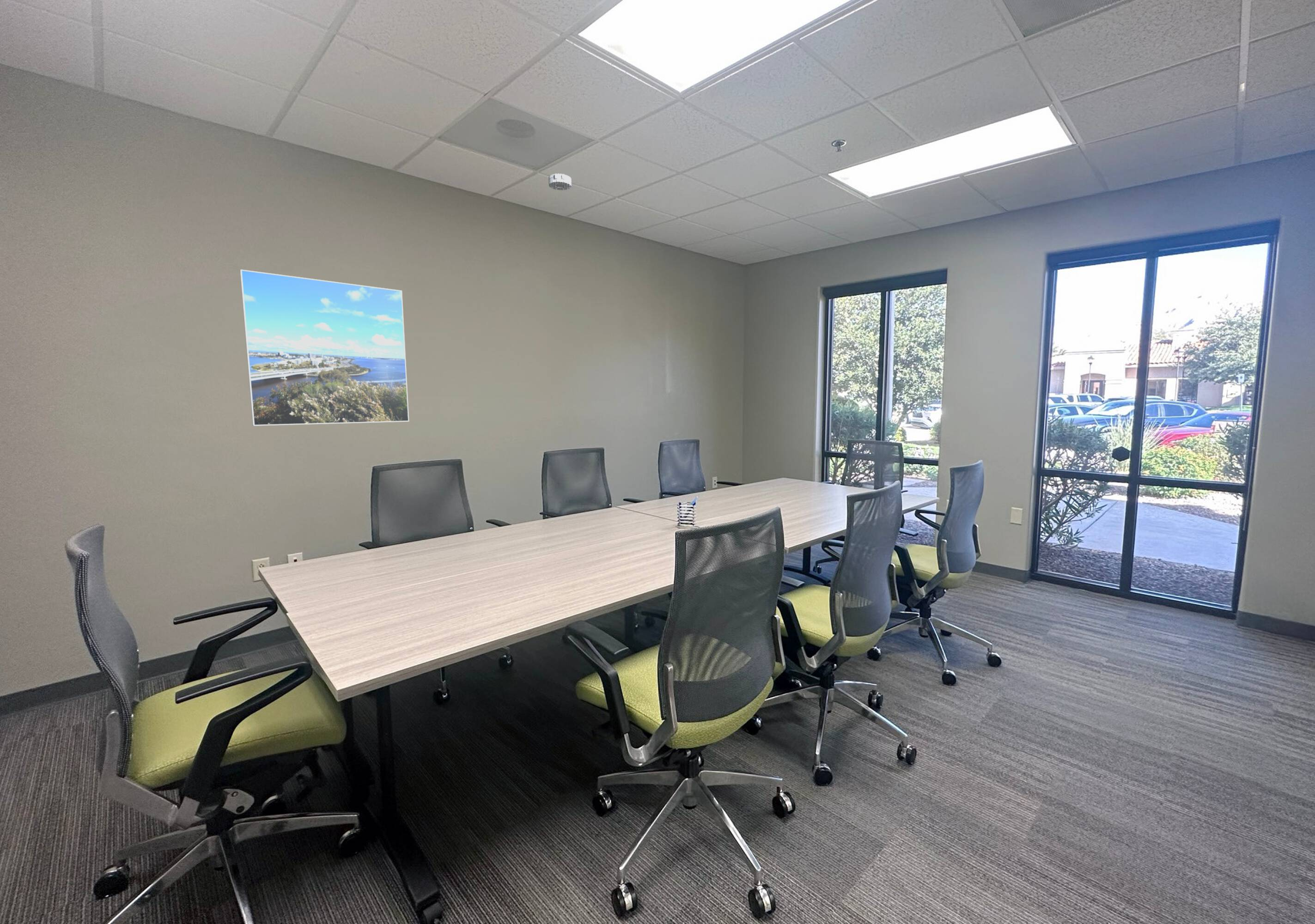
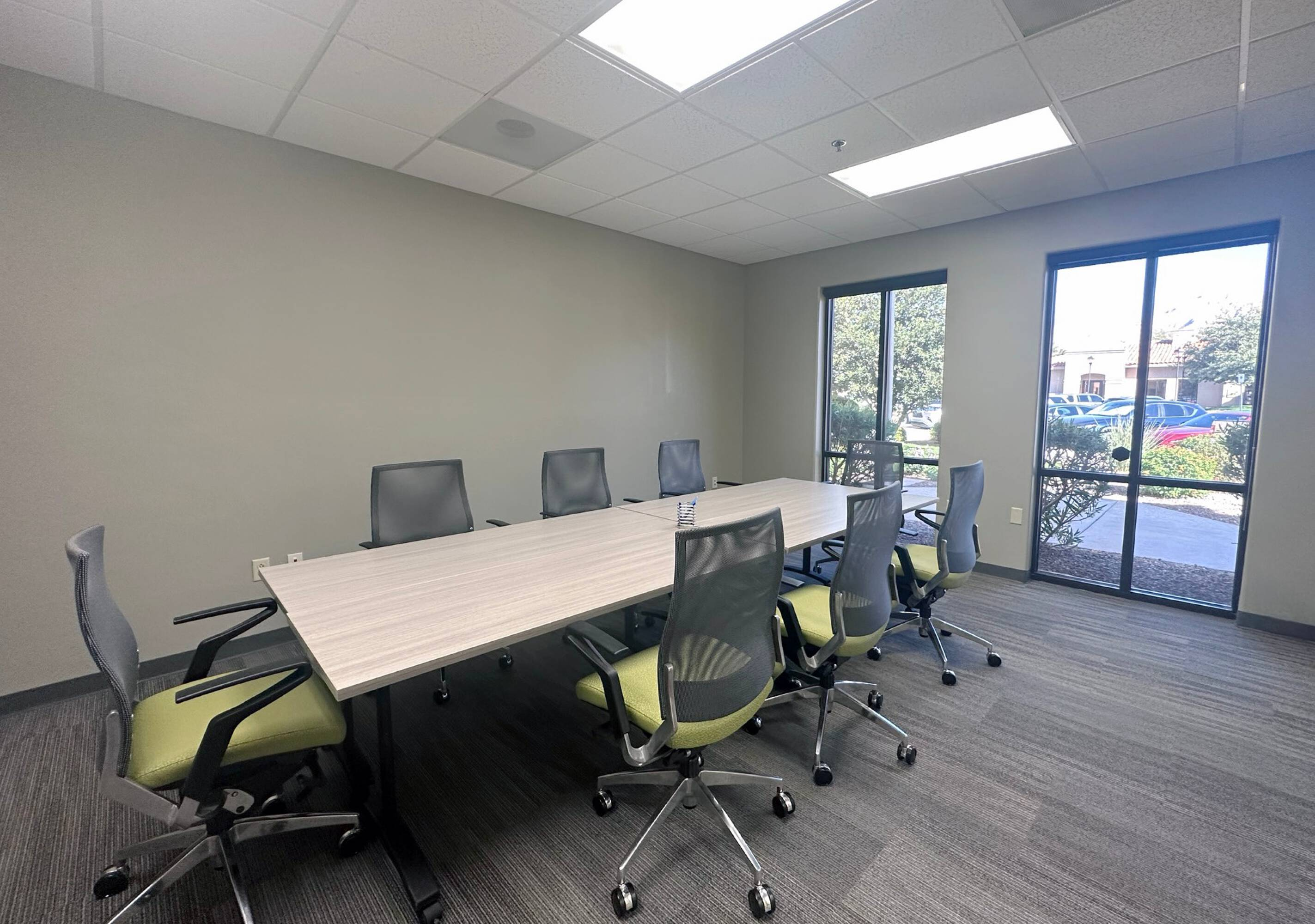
- smoke detector [548,173,572,191]
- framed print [239,269,409,426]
